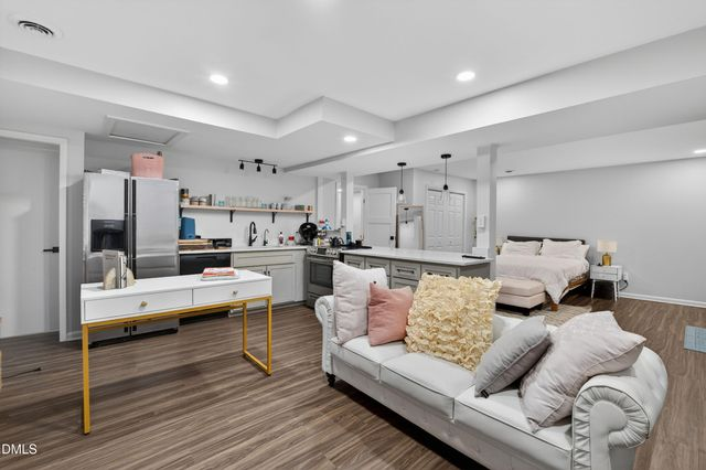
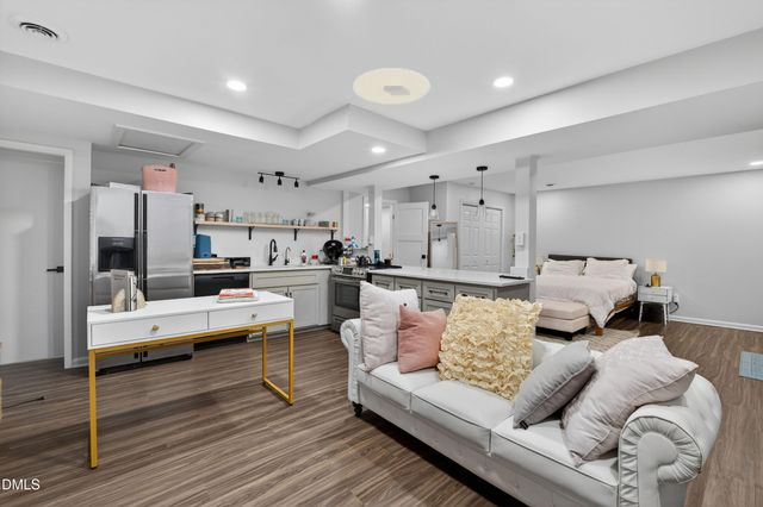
+ ceiling light [352,67,432,106]
